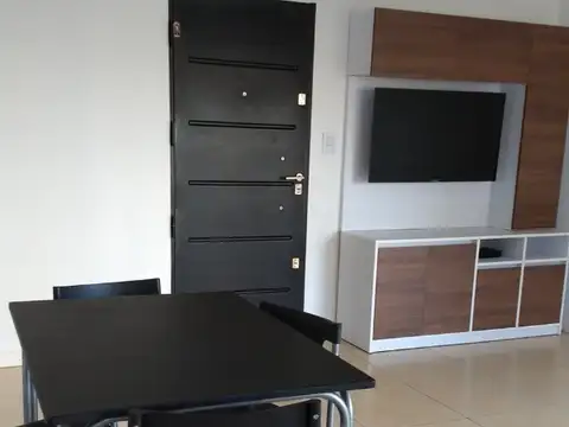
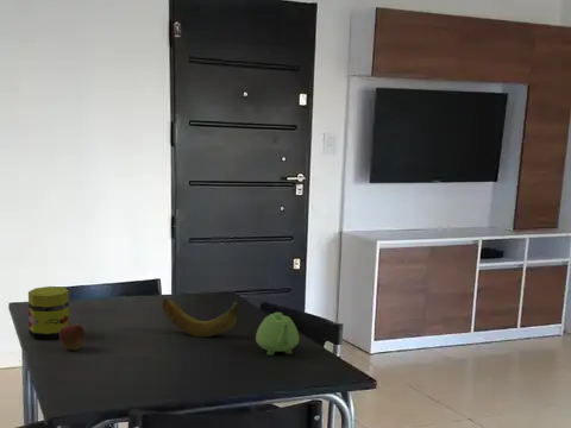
+ jar [27,285,70,340]
+ teapot [255,311,300,357]
+ fruit [58,320,86,351]
+ fruit [161,297,241,339]
